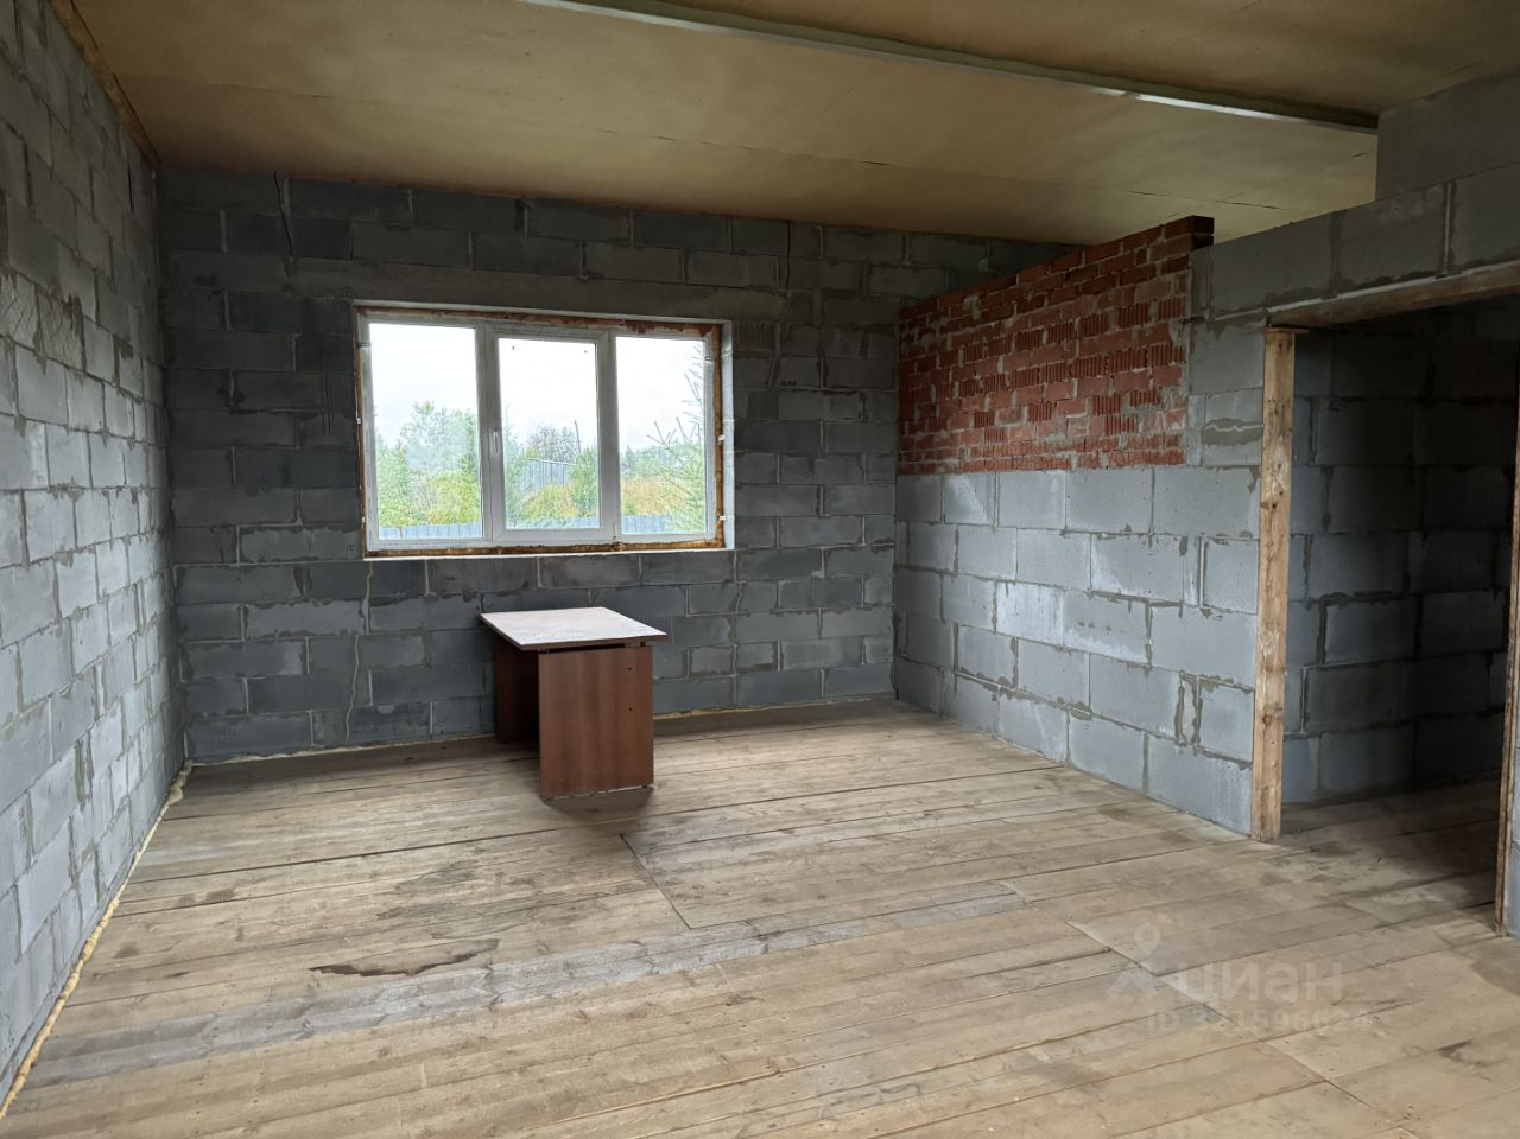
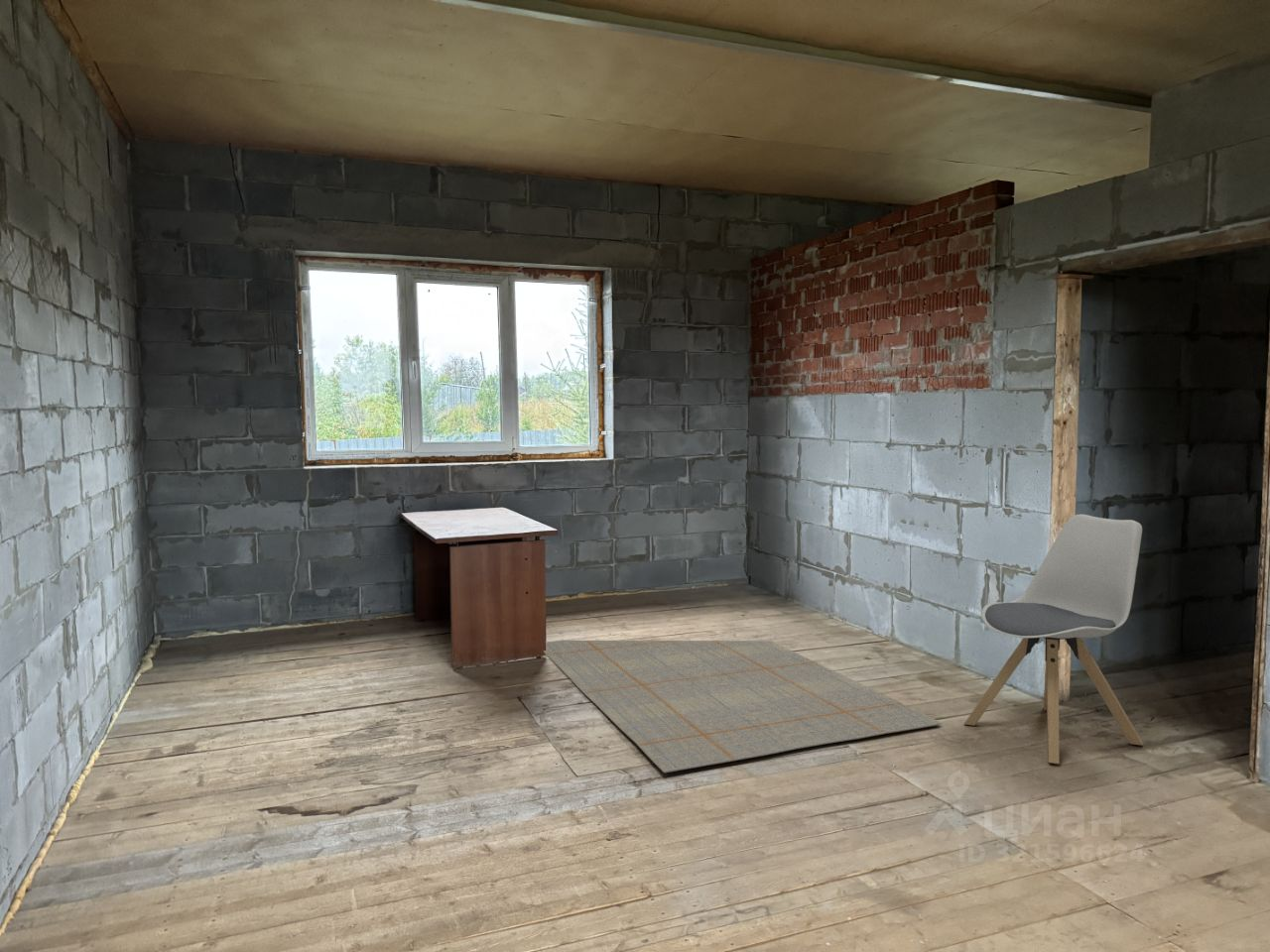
+ rug [543,640,943,773]
+ chair [963,514,1144,765]
